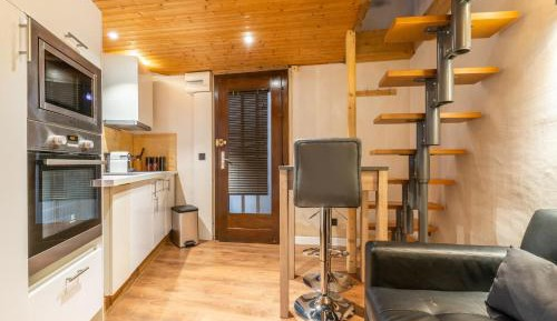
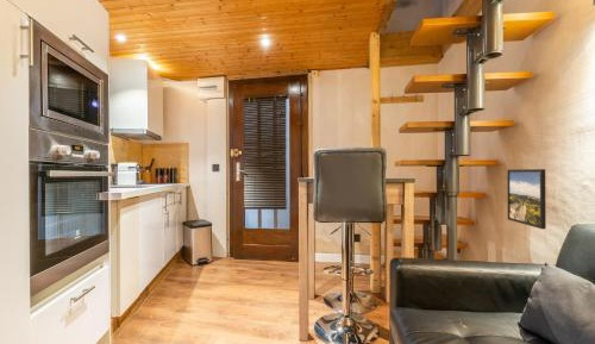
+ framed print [506,168,547,230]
